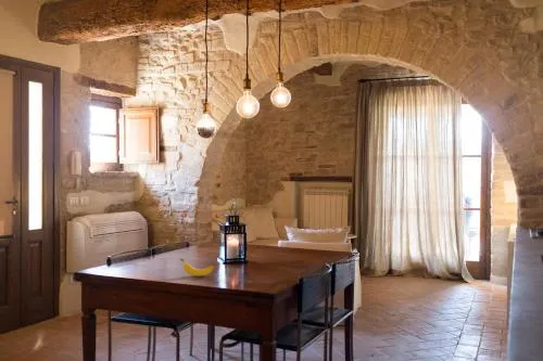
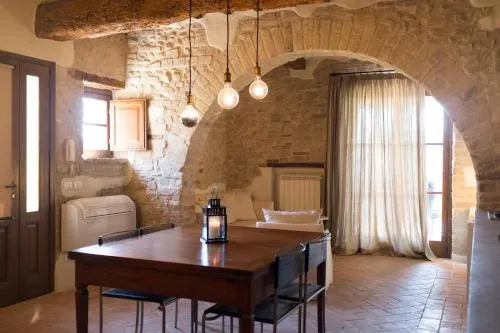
- banana [179,258,216,278]
